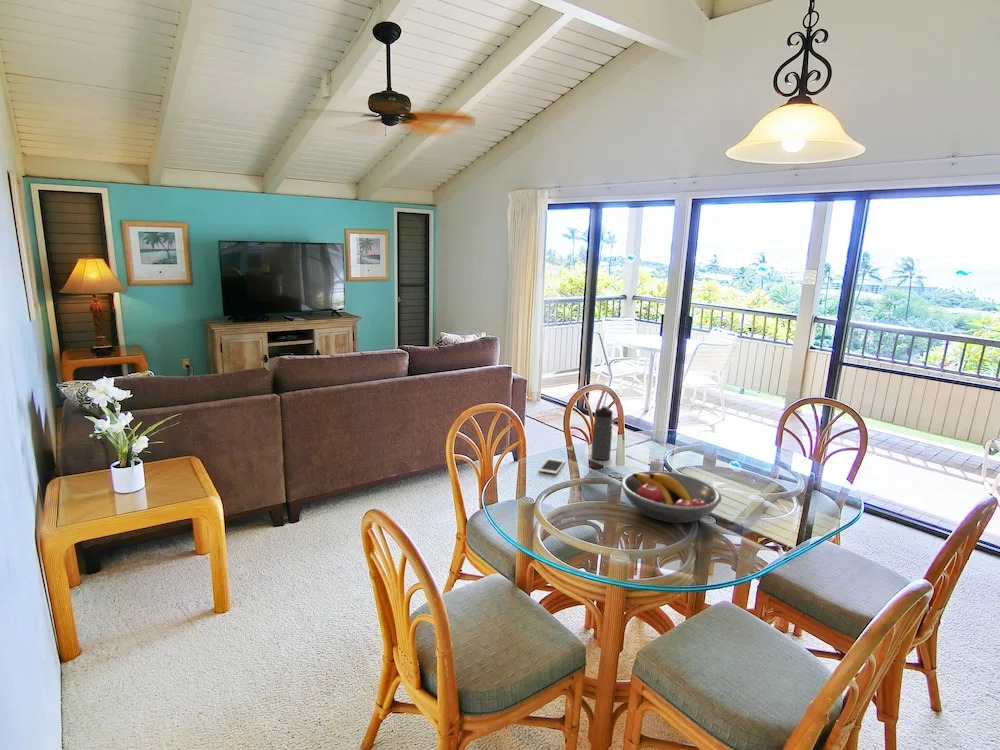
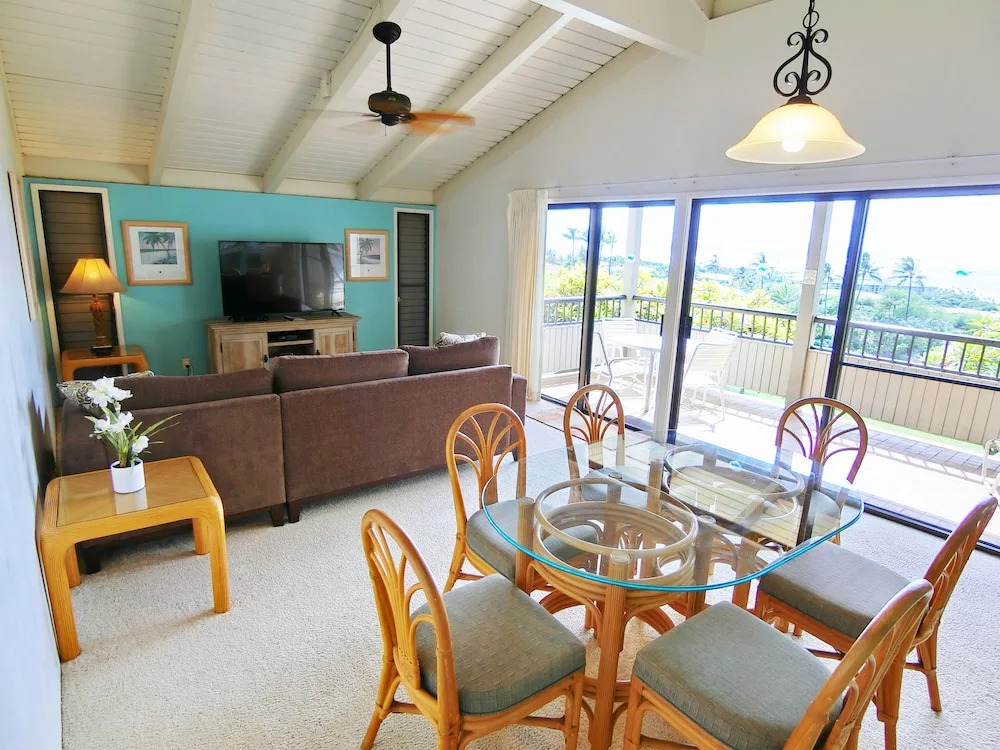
- fruit bowl [620,470,722,524]
- water bottle [590,405,613,461]
- cell phone [538,457,566,475]
